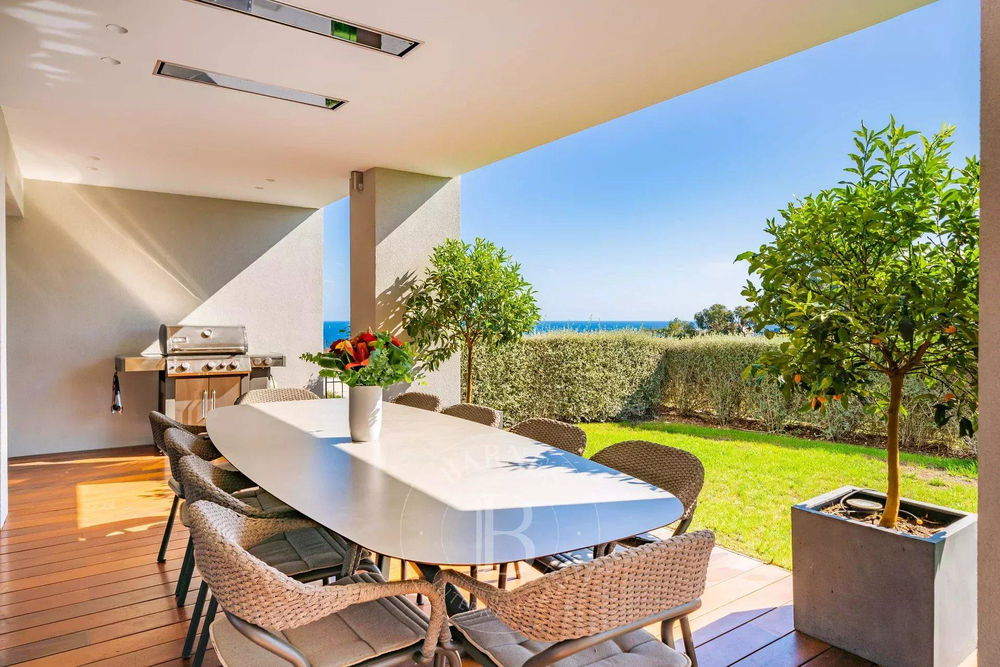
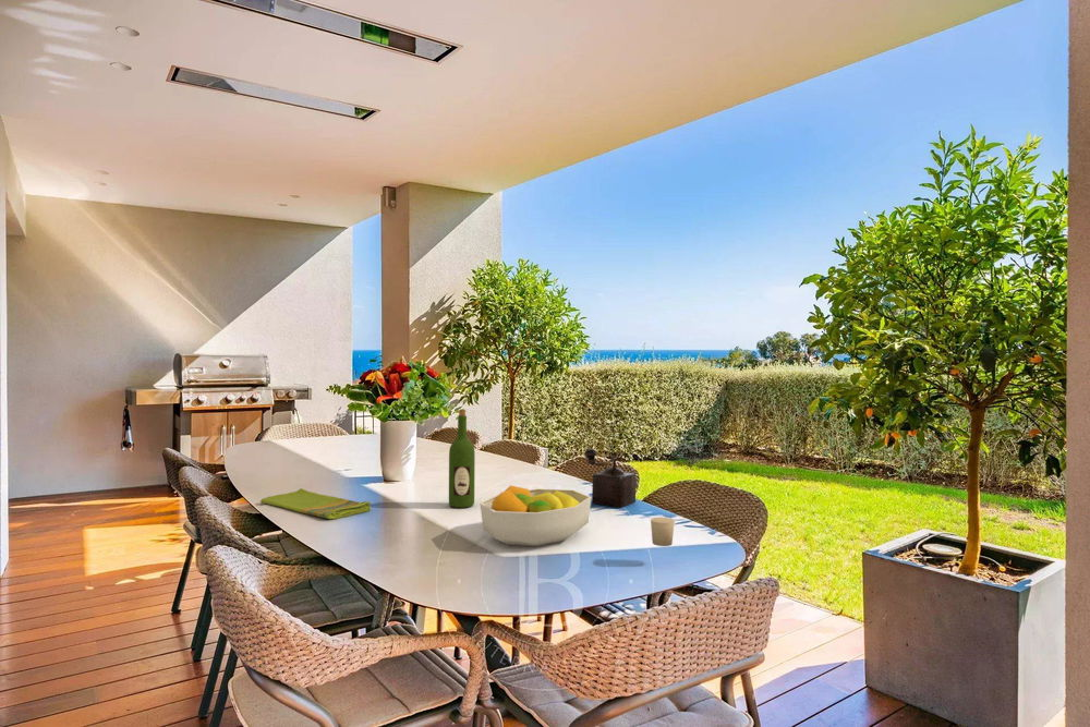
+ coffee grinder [583,447,637,509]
+ dish towel [259,487,372,520]
+ candle [650,517,676,547]
+ fruit bowl [479,484,592,547]
+ wine bottle [448,409,476,509]
